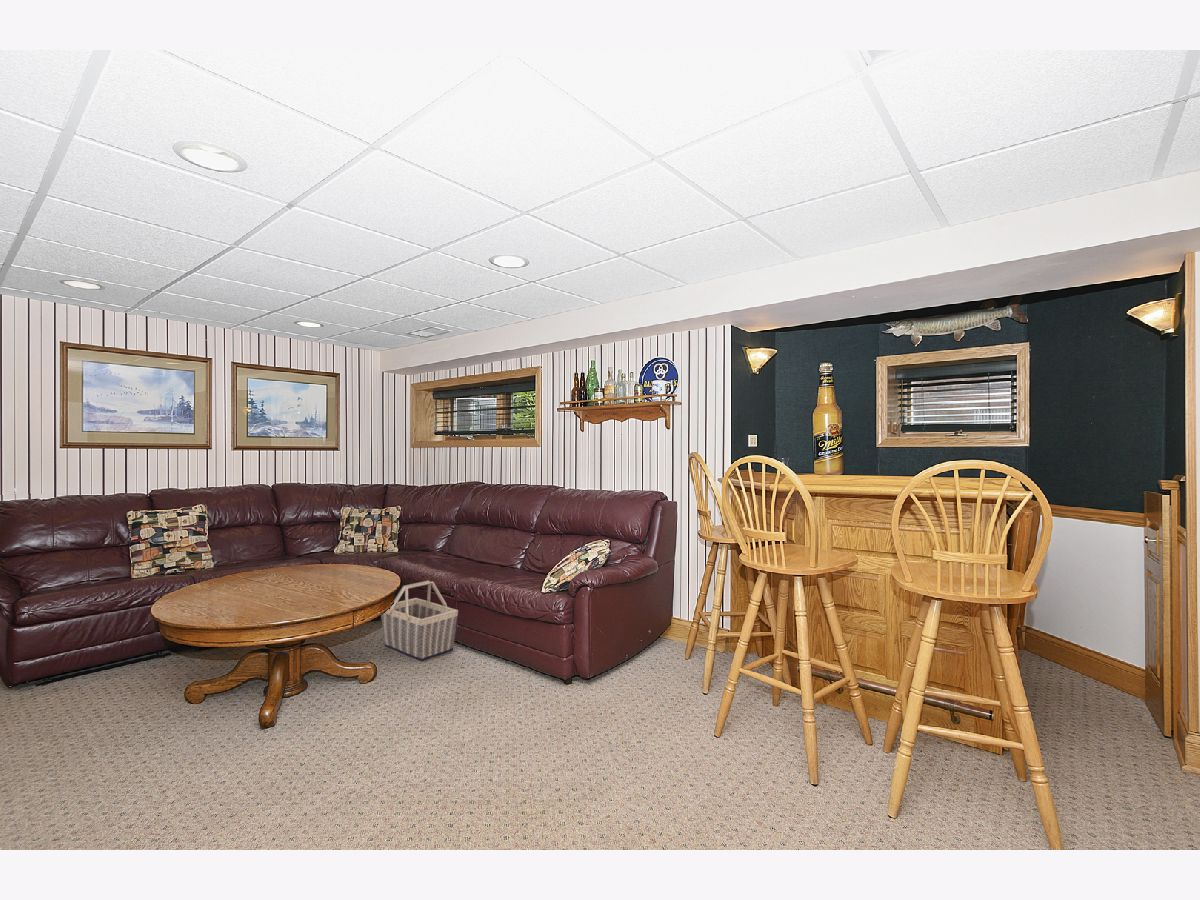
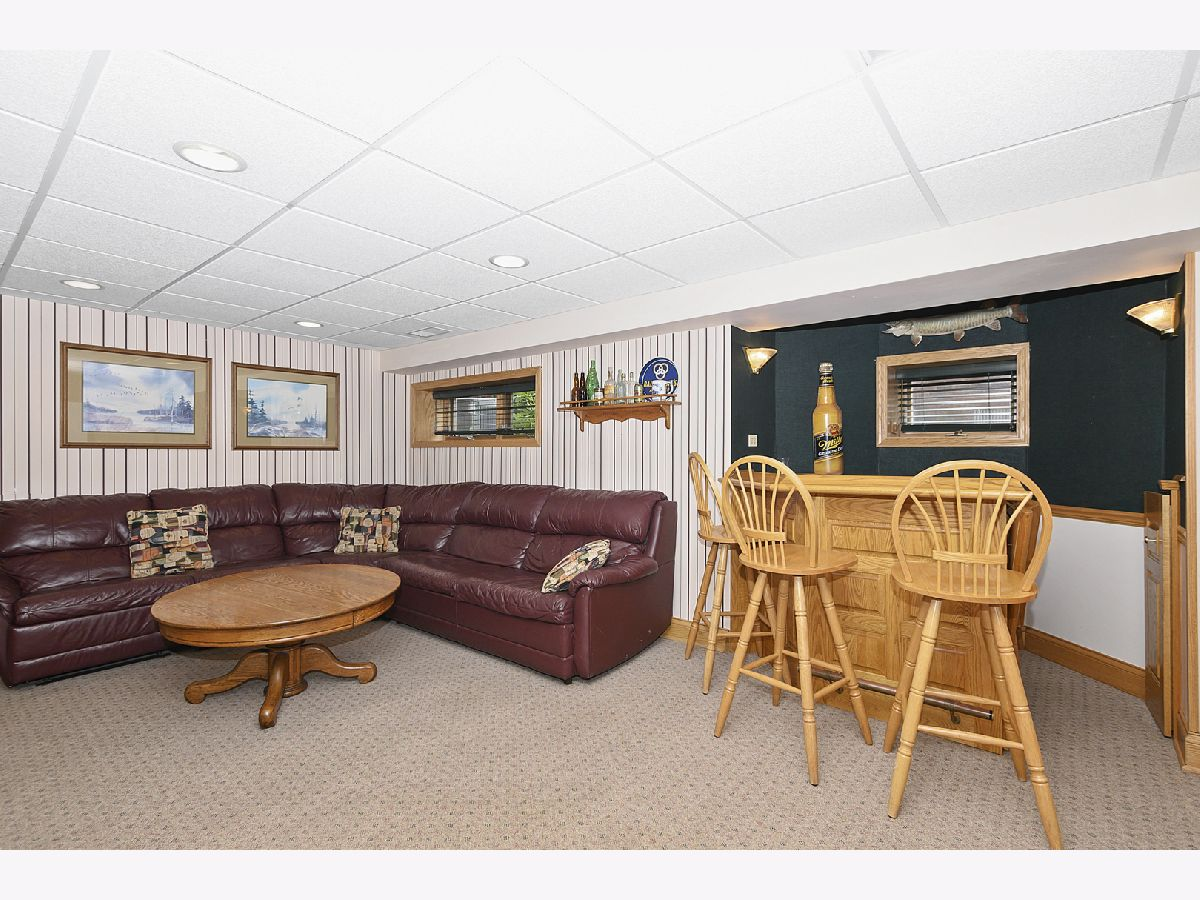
- basket [380,580,459,663]
